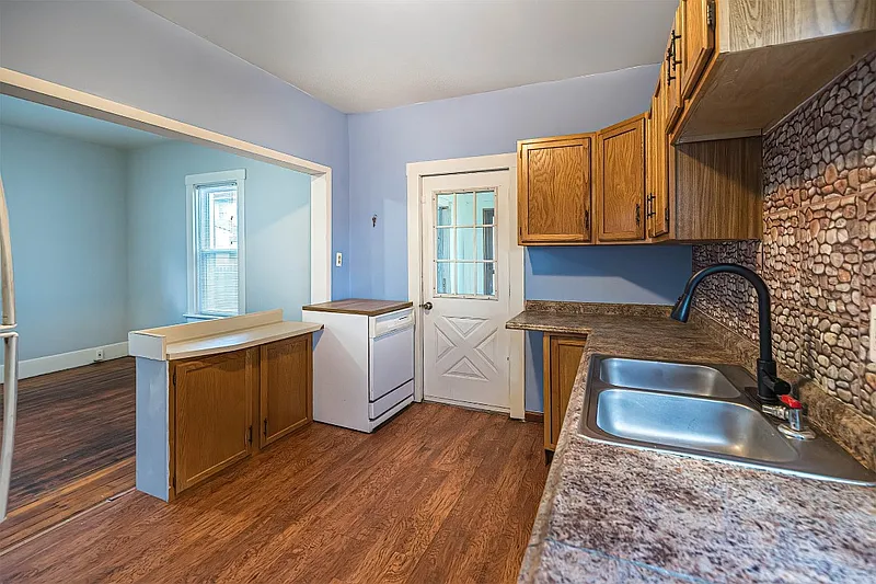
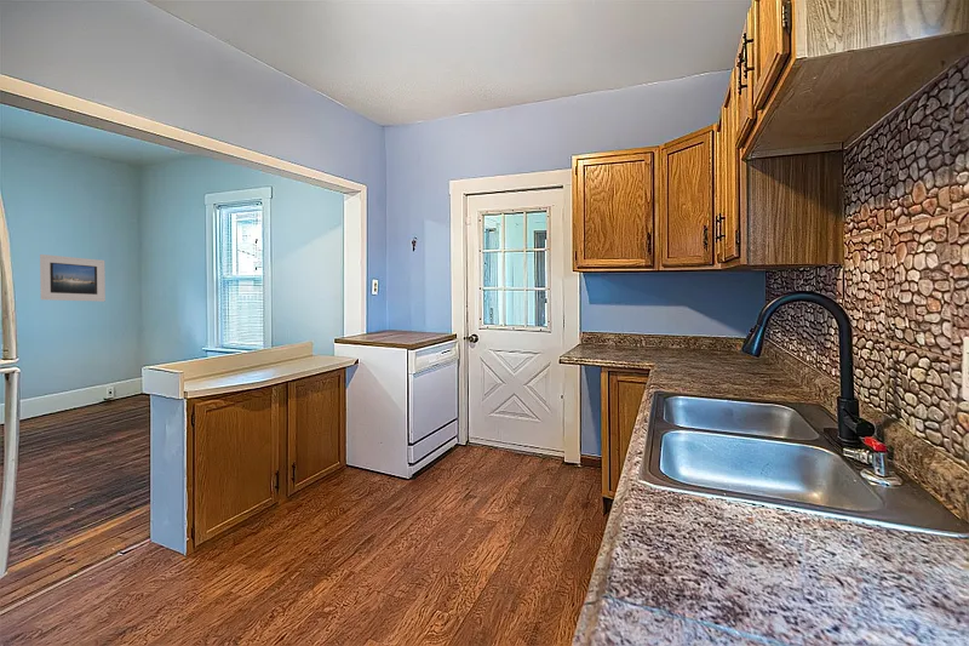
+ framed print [39,253,107,303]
